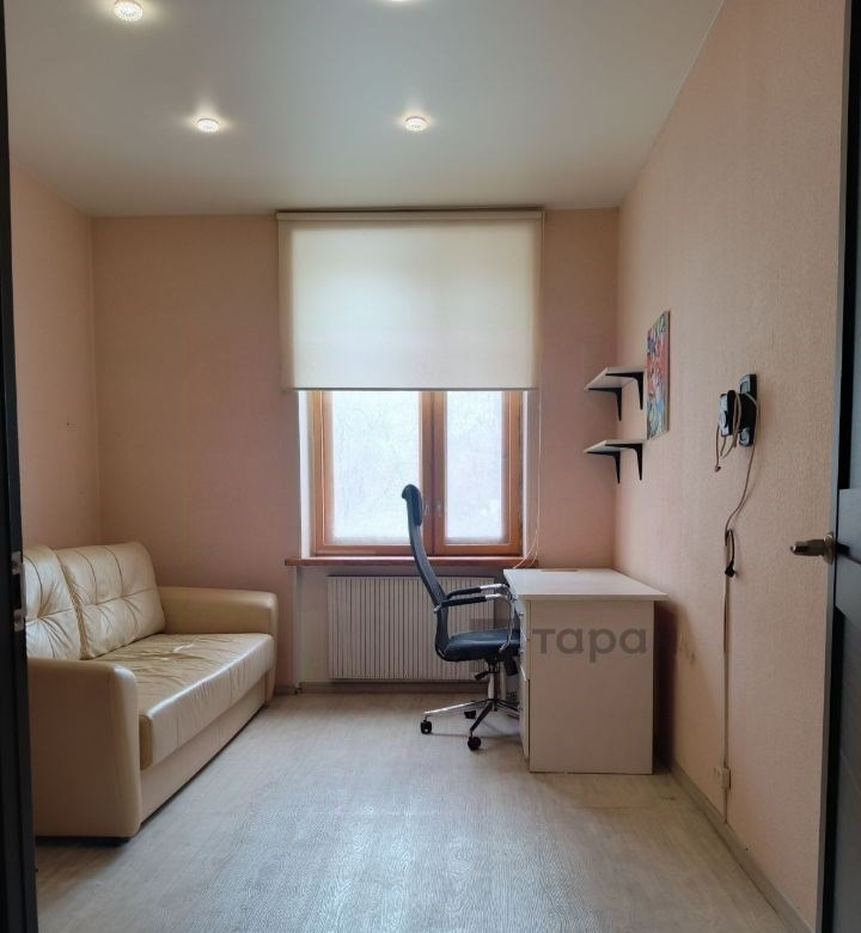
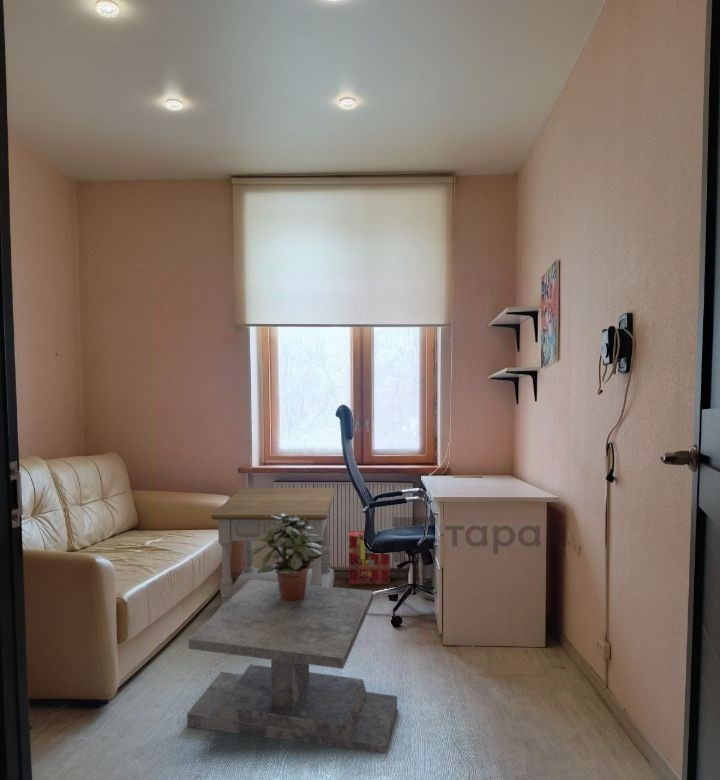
+ product box [348,528,391,585]
+ side table [210,487,337,613]
+ coffee table [186,579,398,754]
+ potted plant [251,514,327,602]
